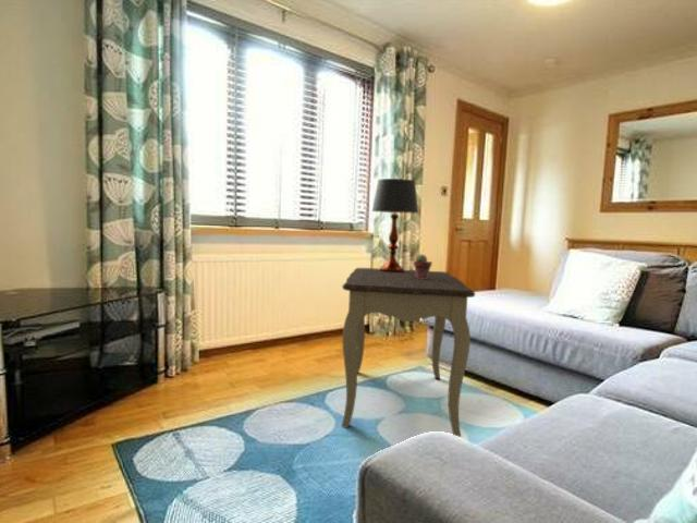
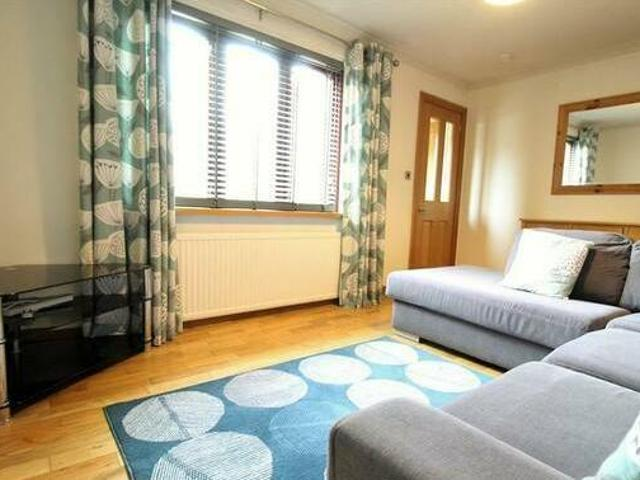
- side table [341,267,476,438]
- potted succulent [412,253,433,279]
- table lamp [371,178,419,272]
